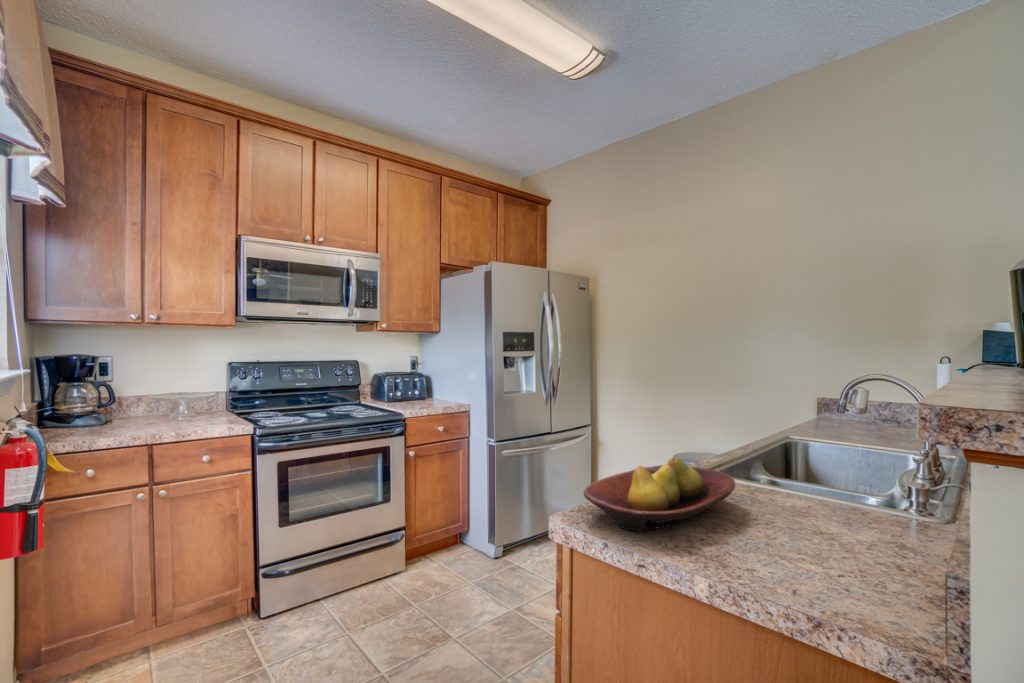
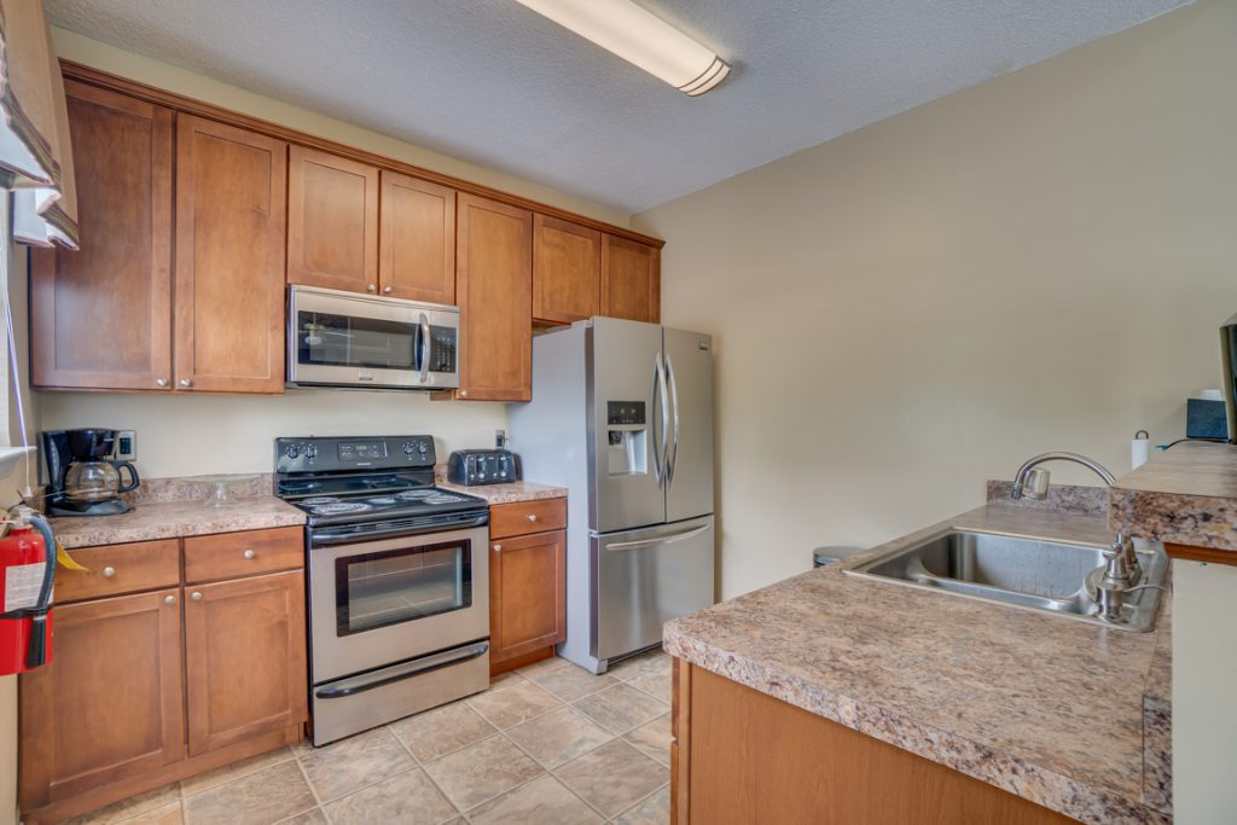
- fruit bowl [582,457,736,533]
